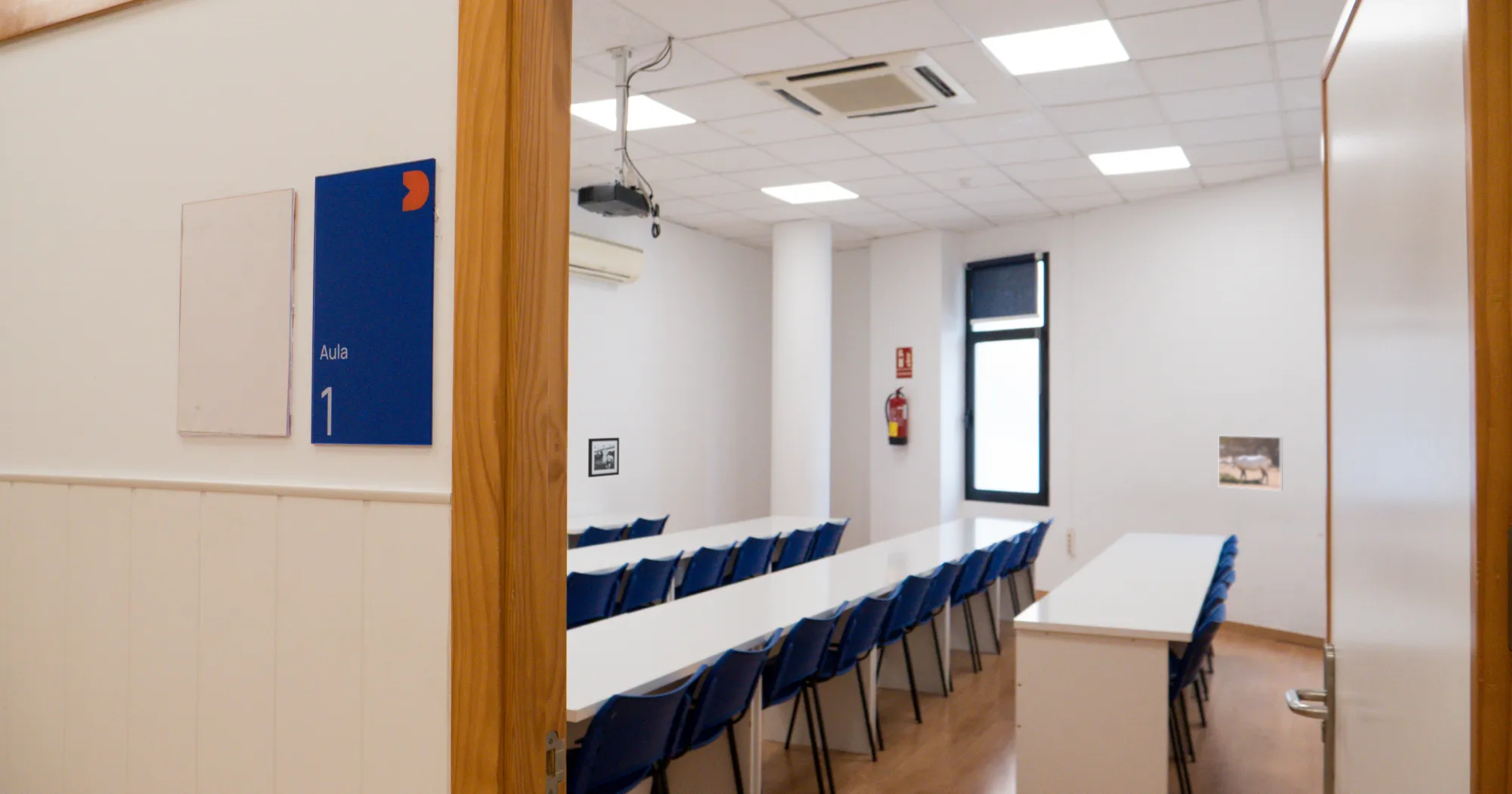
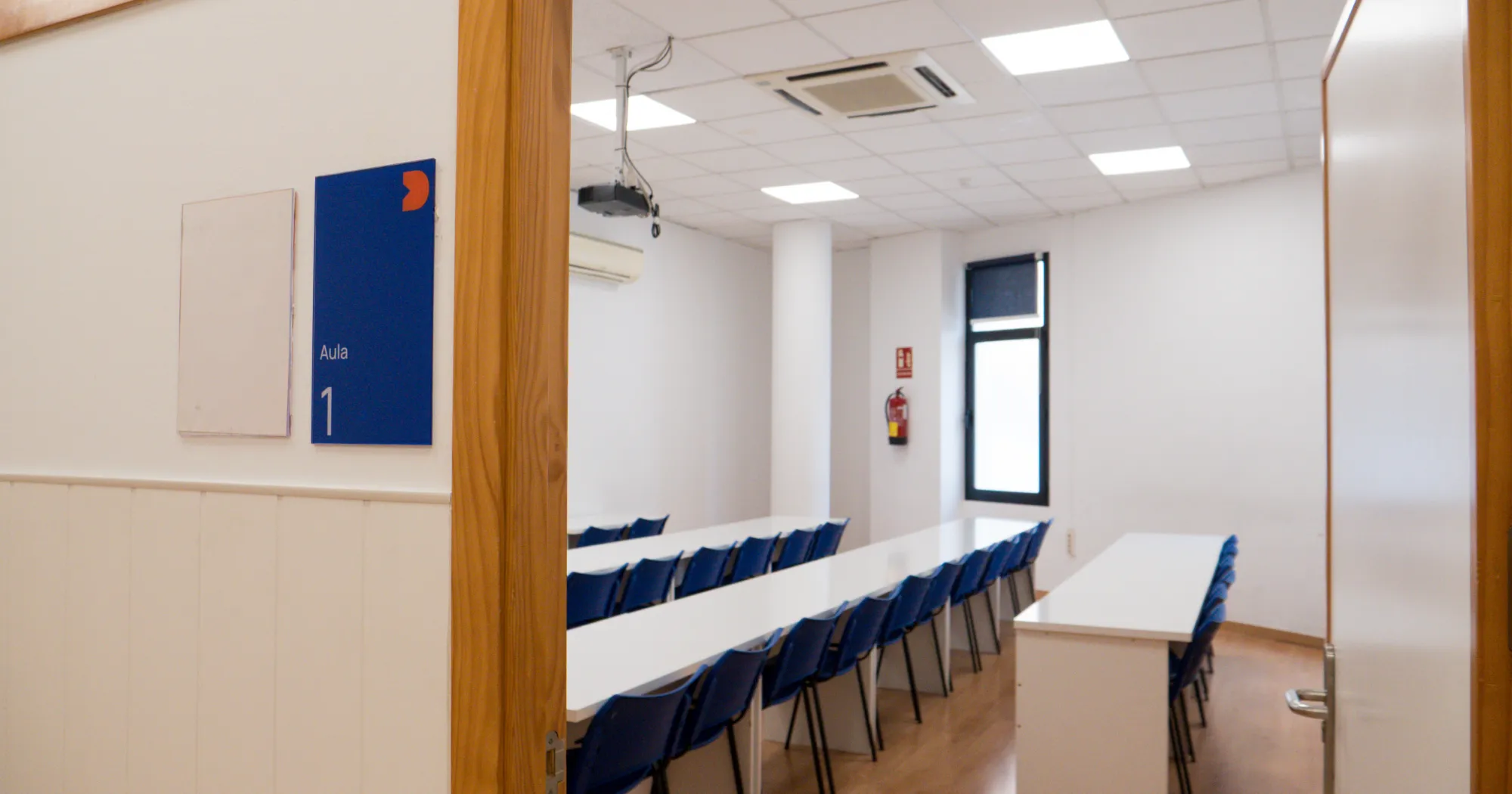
- picture frame [587,437,620,478]
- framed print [1218,435,1283,492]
